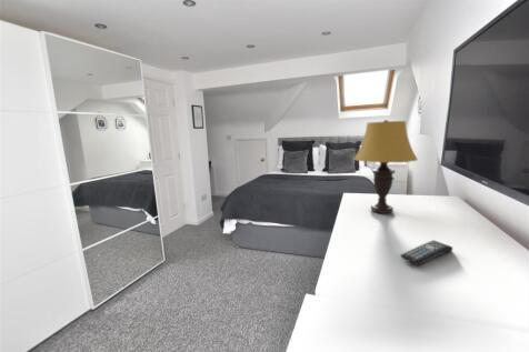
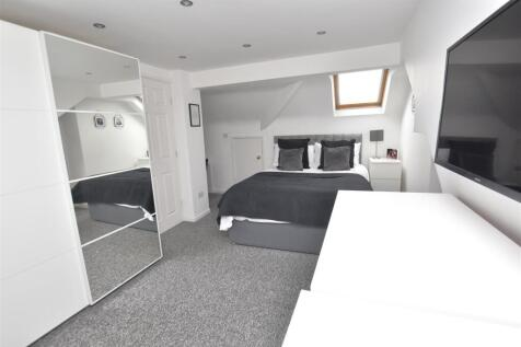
- remote control [400,239,453,266]
- table lamp [352,119,419,214]
